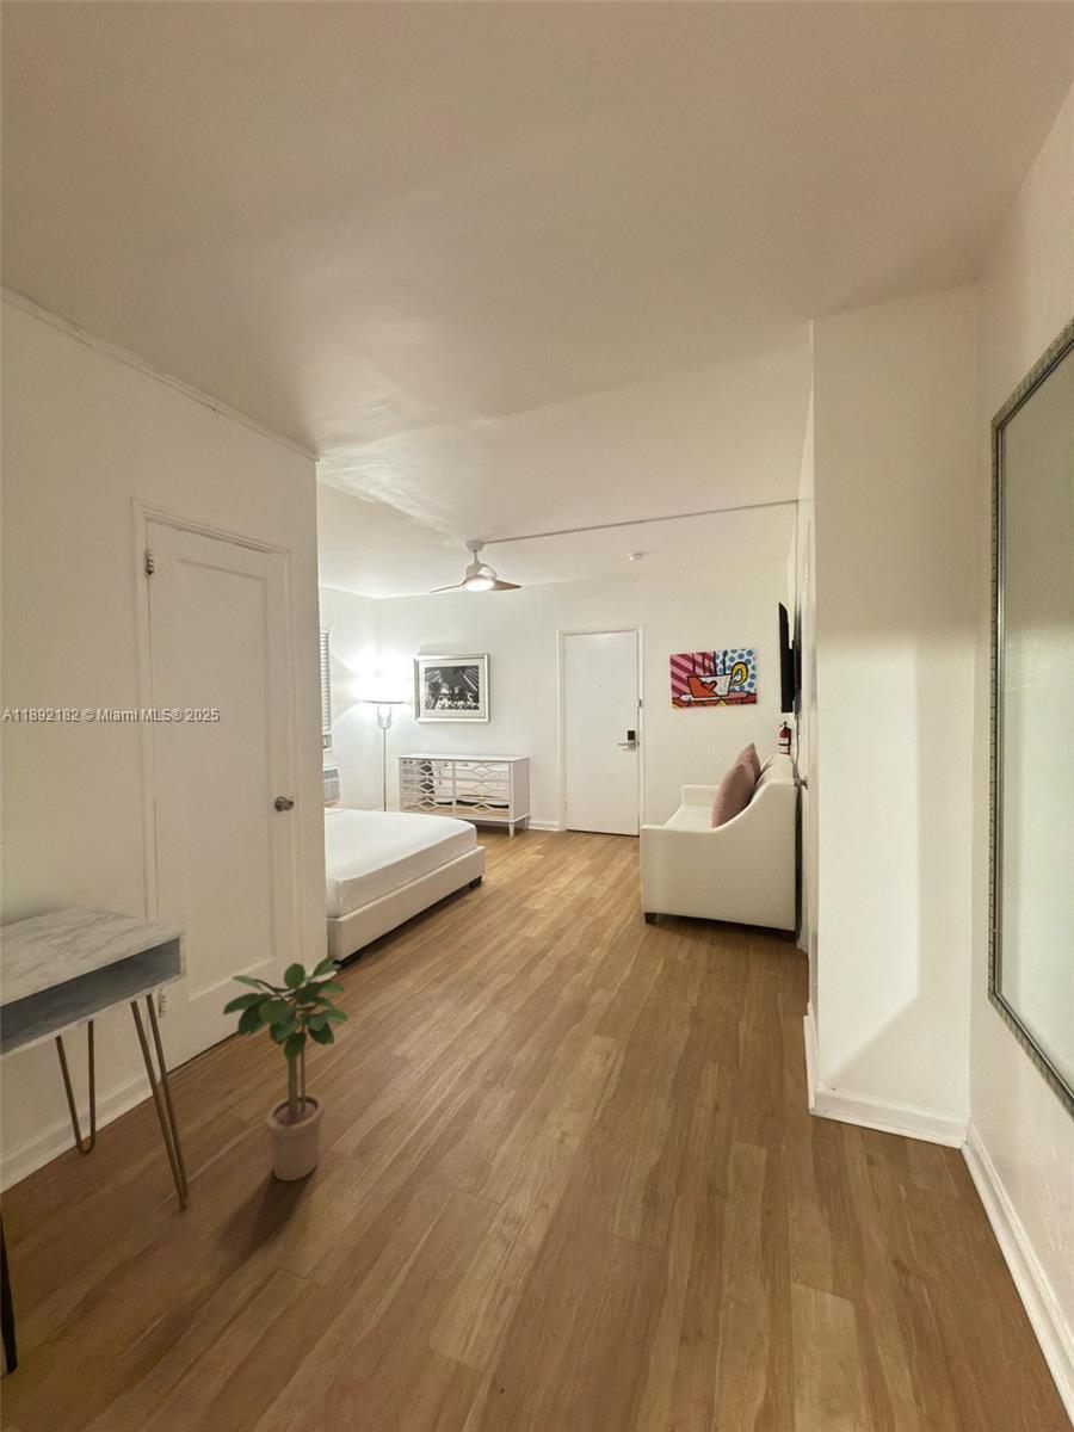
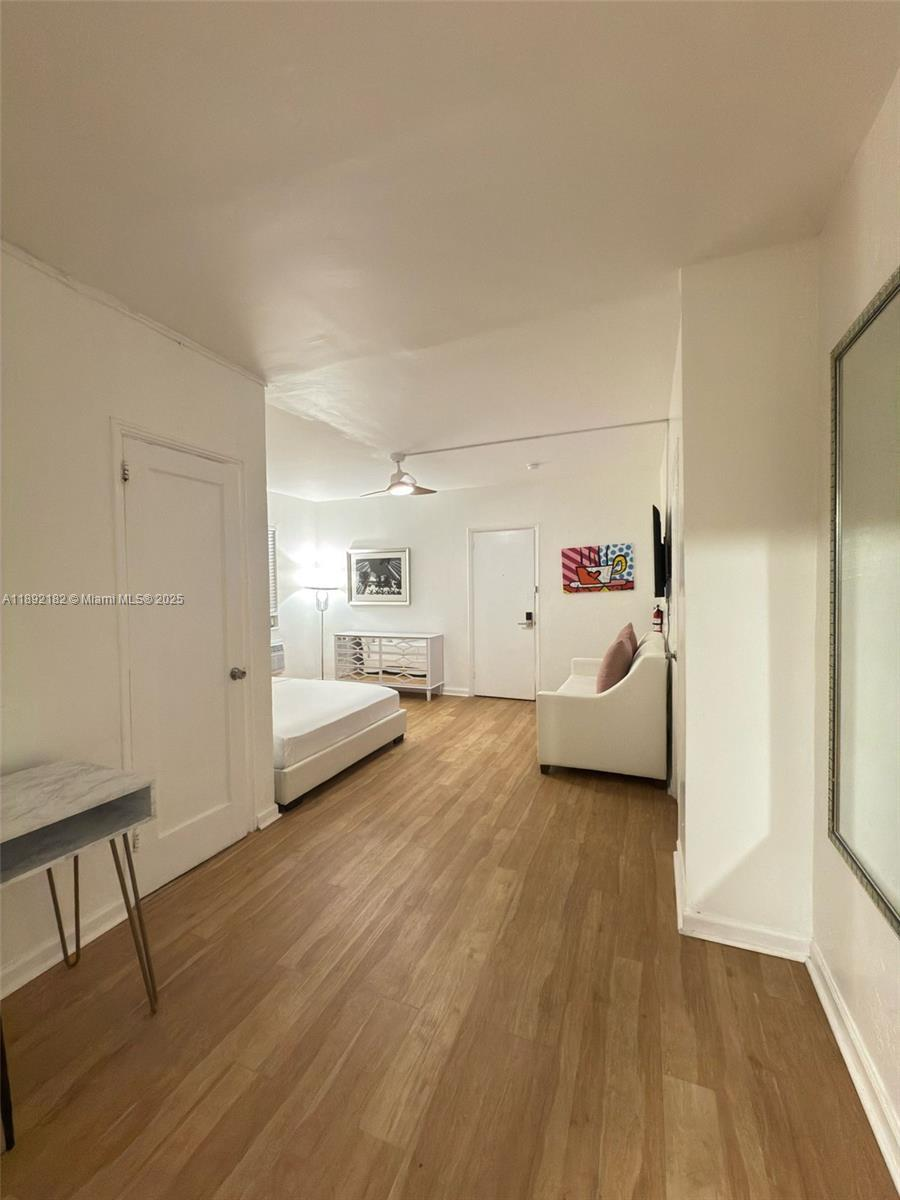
- potted plant [222,953,350,1183]
